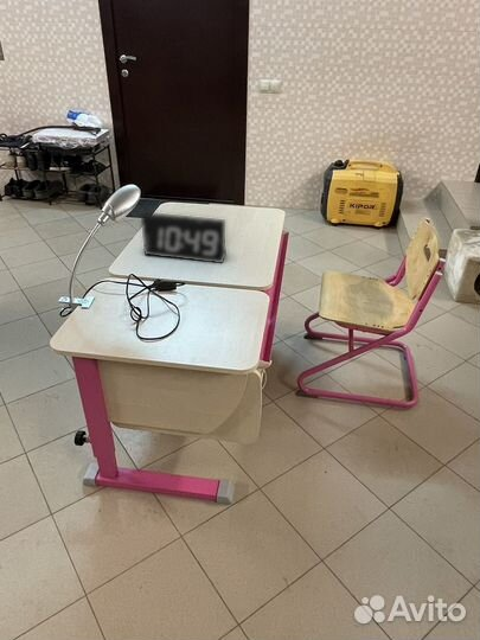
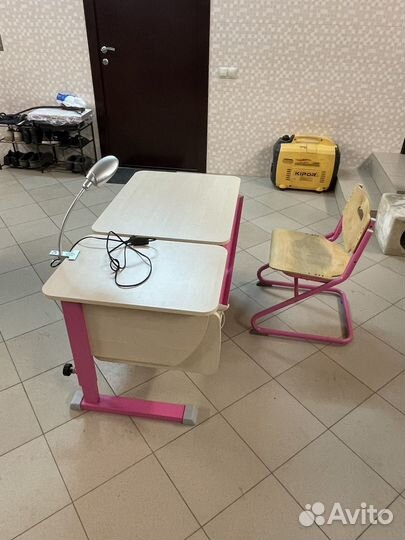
- alarm clock [140,211,228,264]
